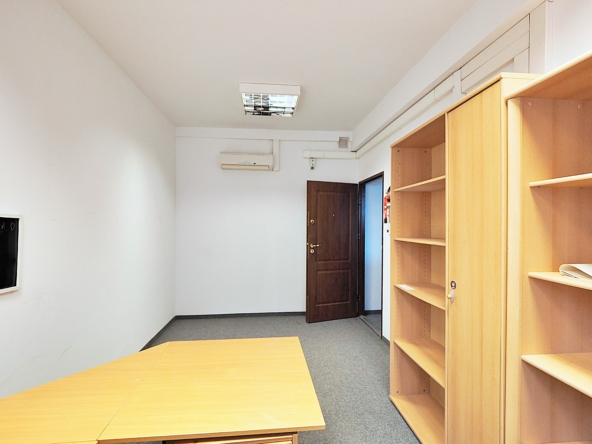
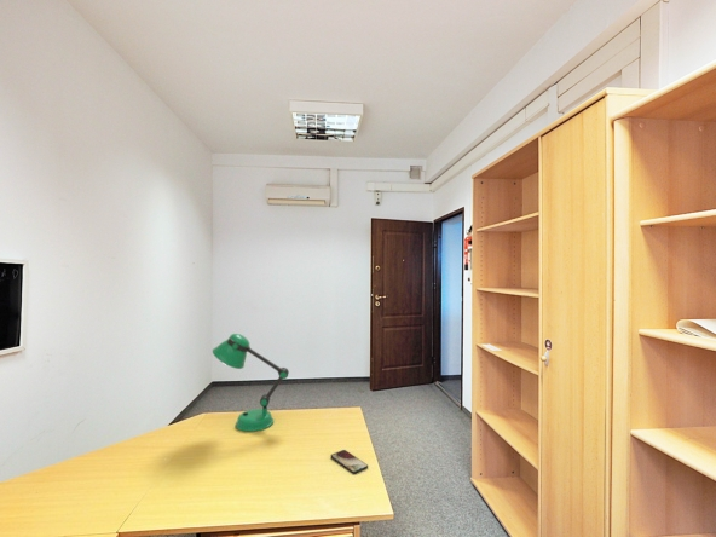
+ smartphone [329,449,369,475]
+ desk lamp [212,333,290,433]
